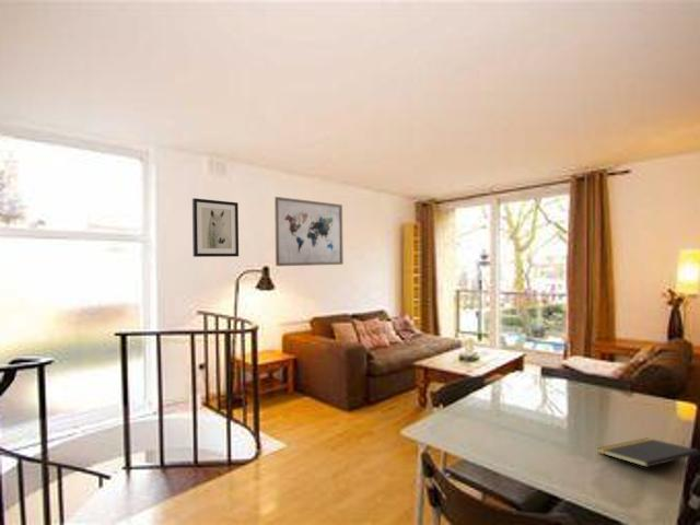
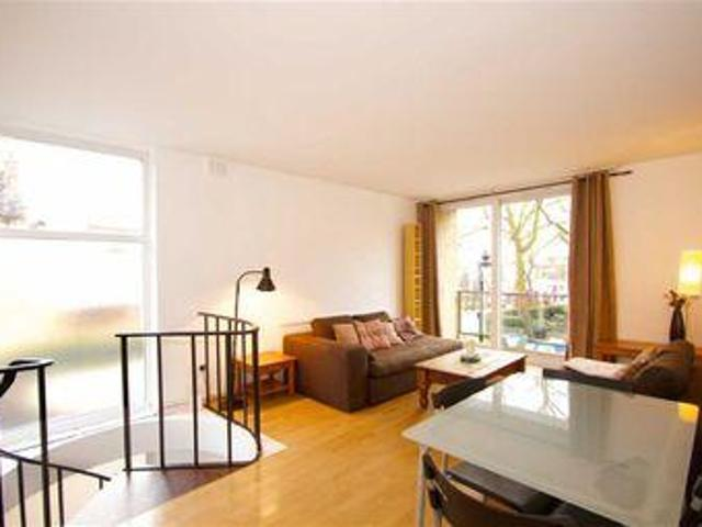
- notepad [597,438,700,468]
- wall art [273,196,345,267]
- wall art [191,197,240,258]
